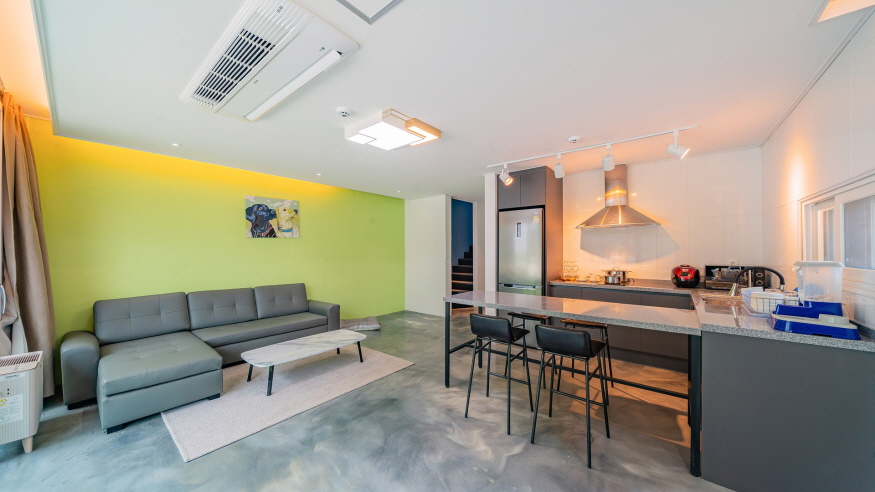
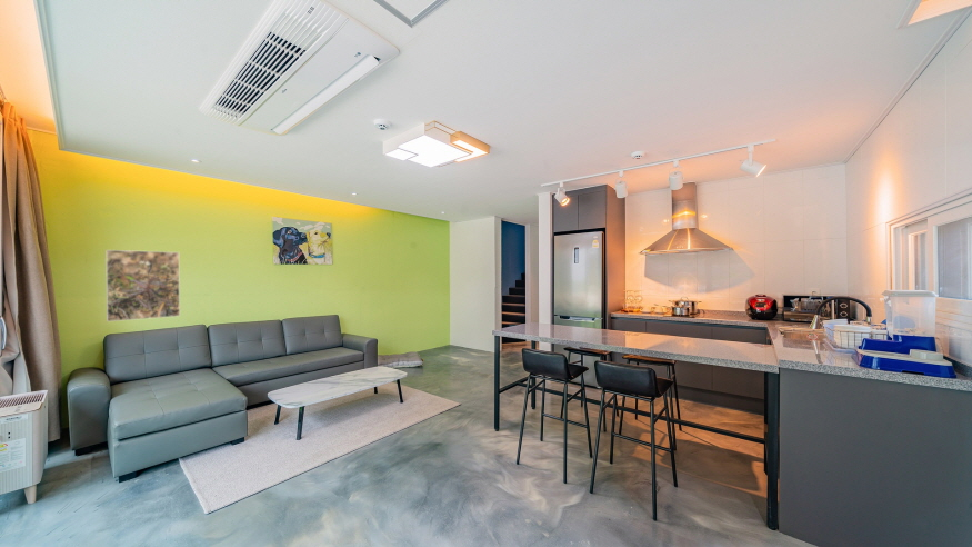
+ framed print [104,249,181,322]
